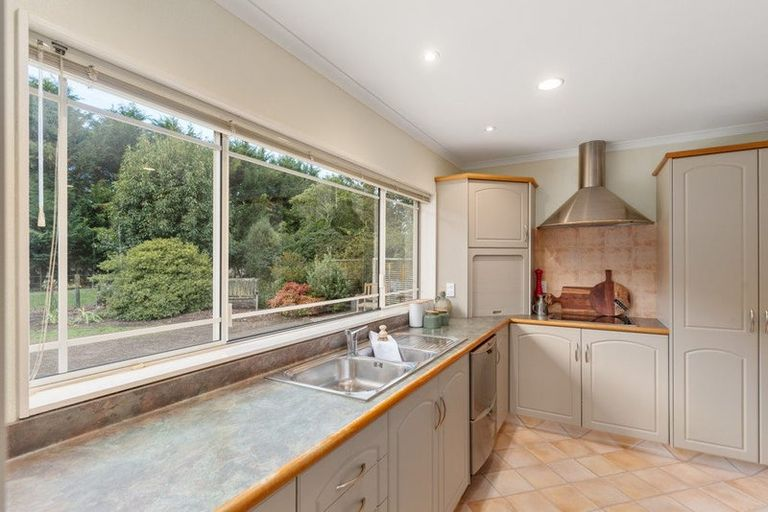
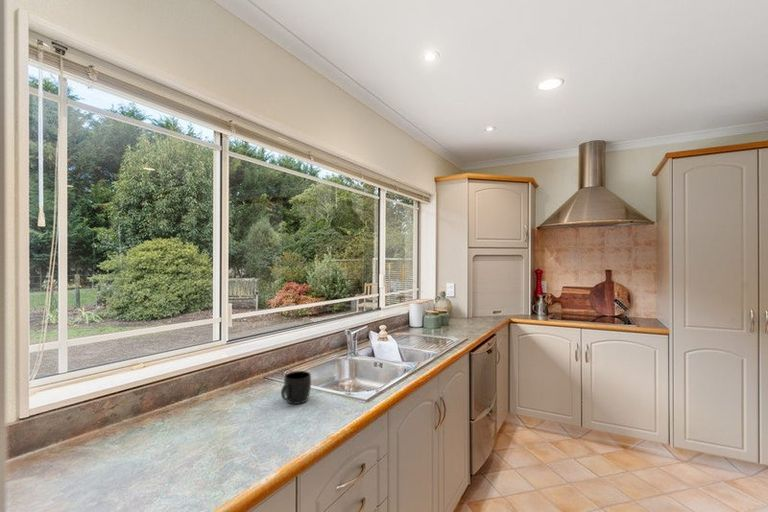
+ mug [280,370,312,405]
